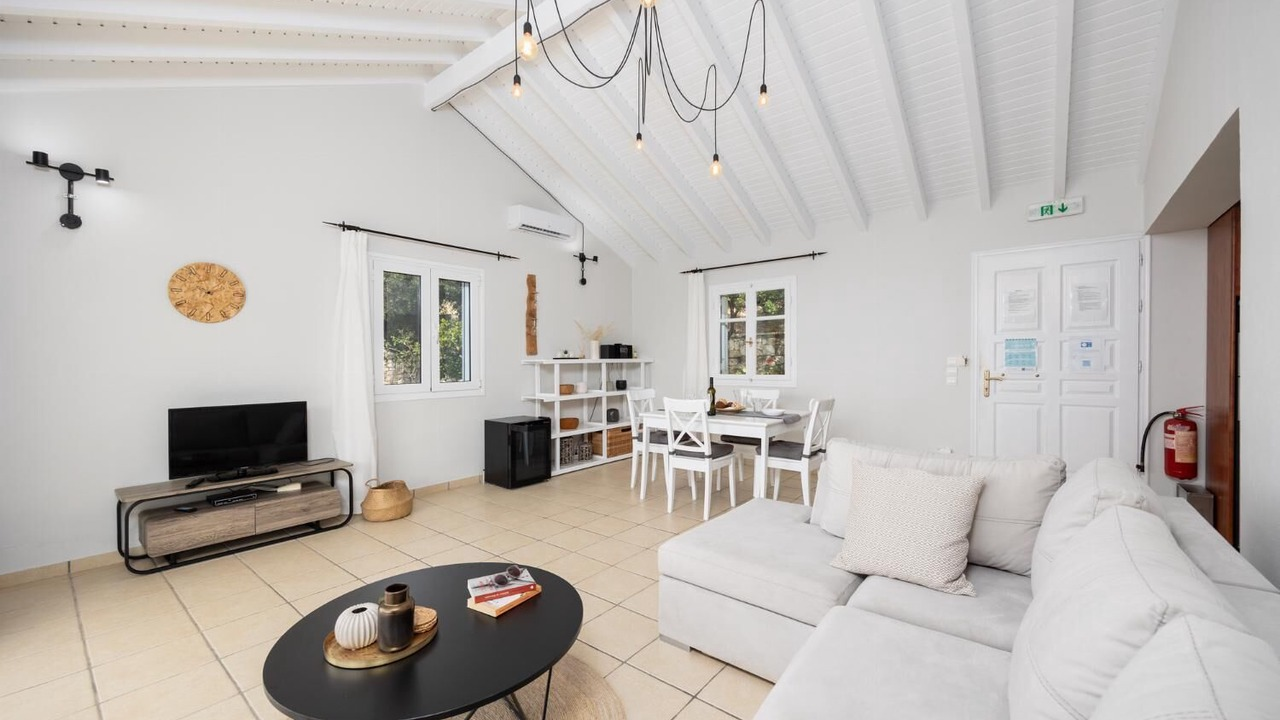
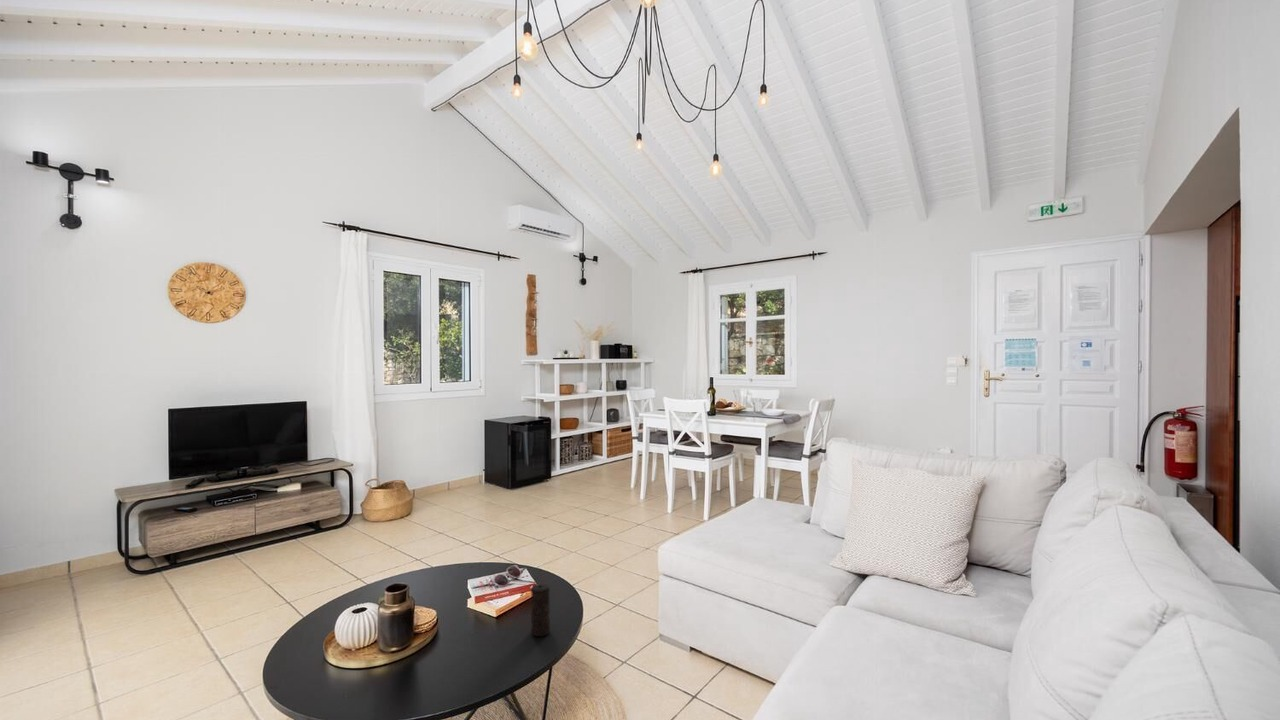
+ candle [530,583,551,637]
